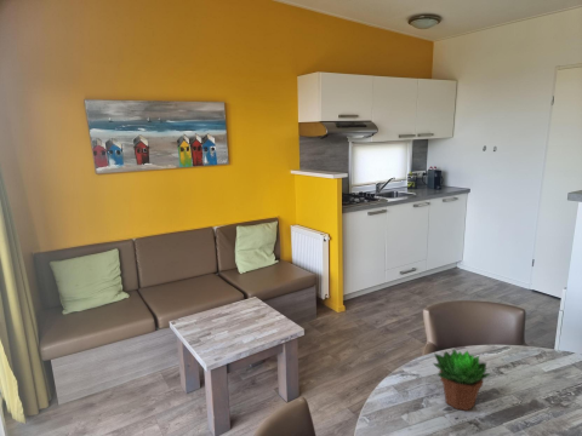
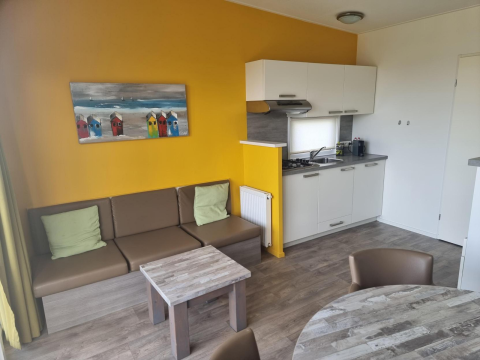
- succulent plant [432,348,491,412]
